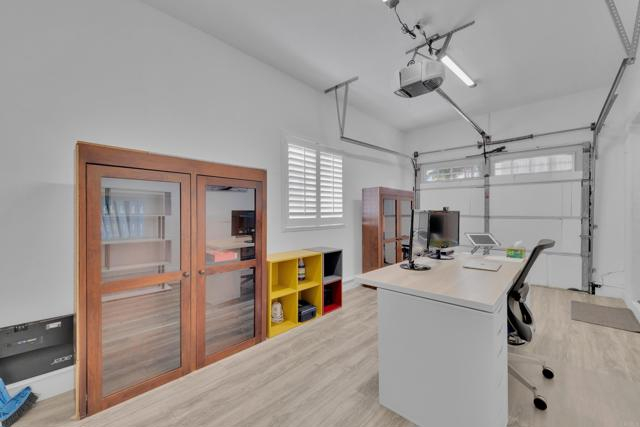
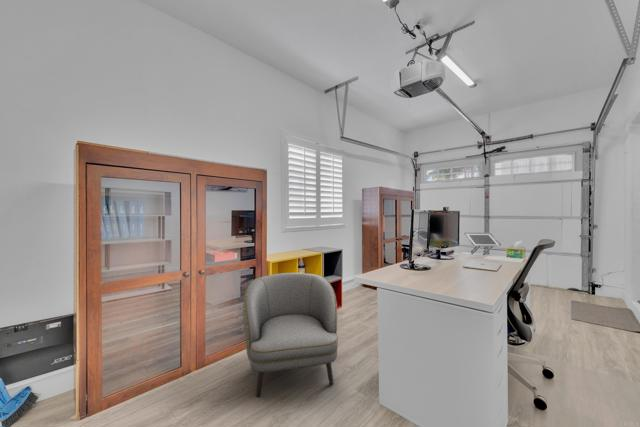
+ armchair [242,272,339,398]
